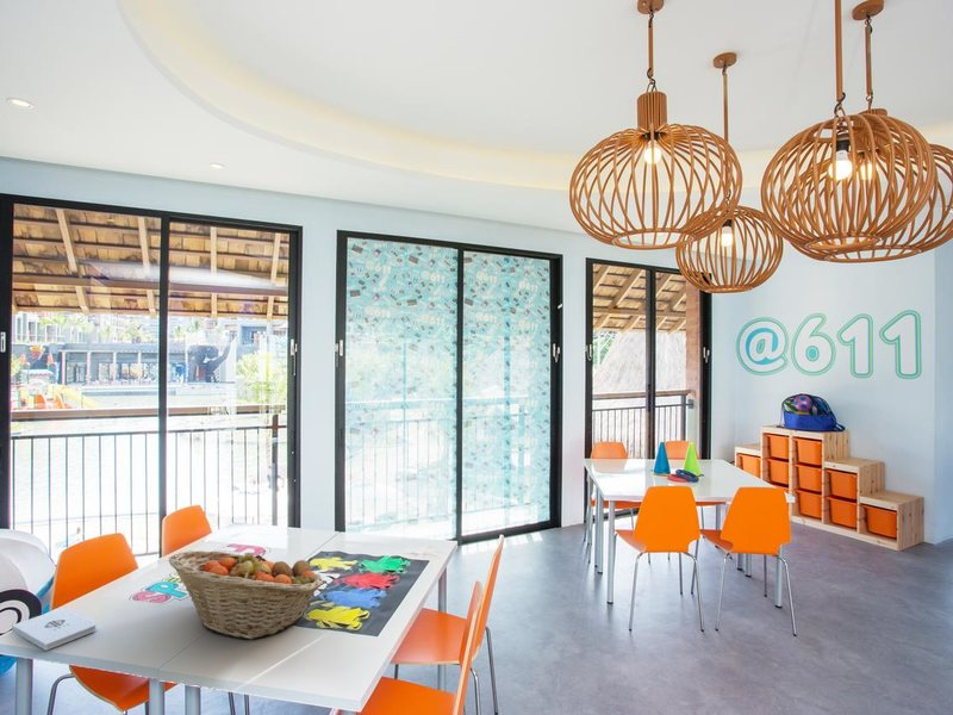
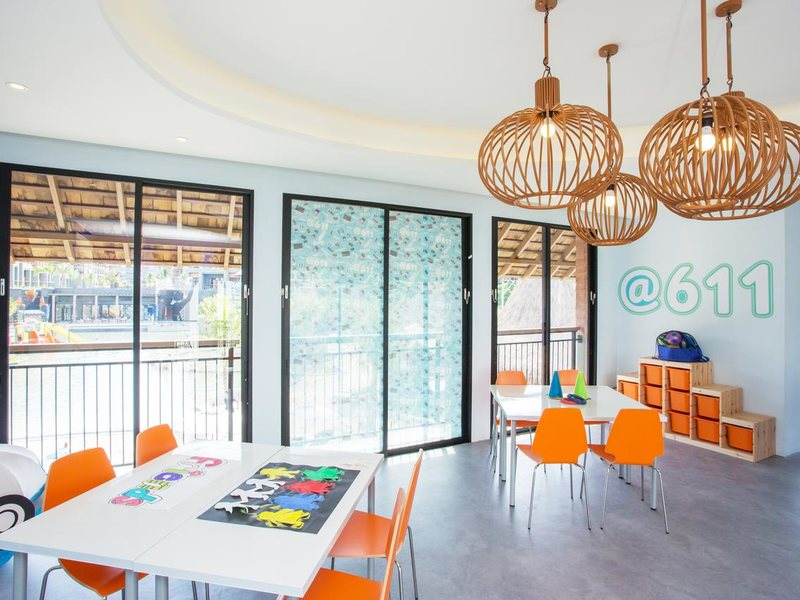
- notepad [11,607,98,652]
- fruit basket [168,549,324,640]
